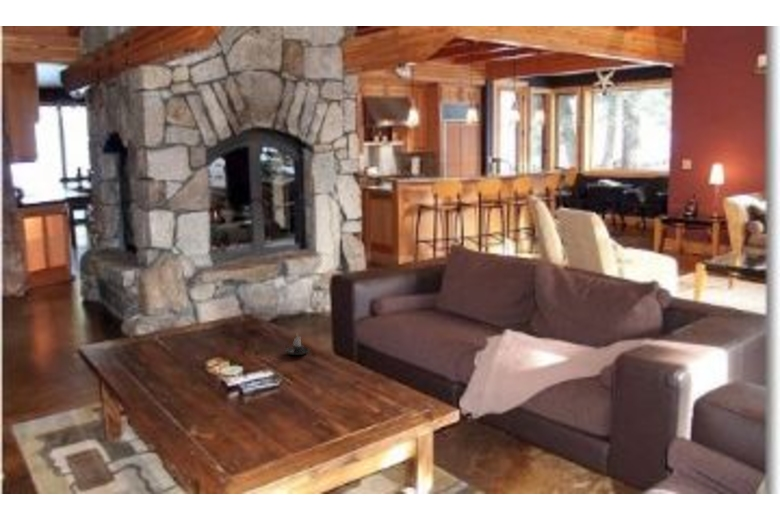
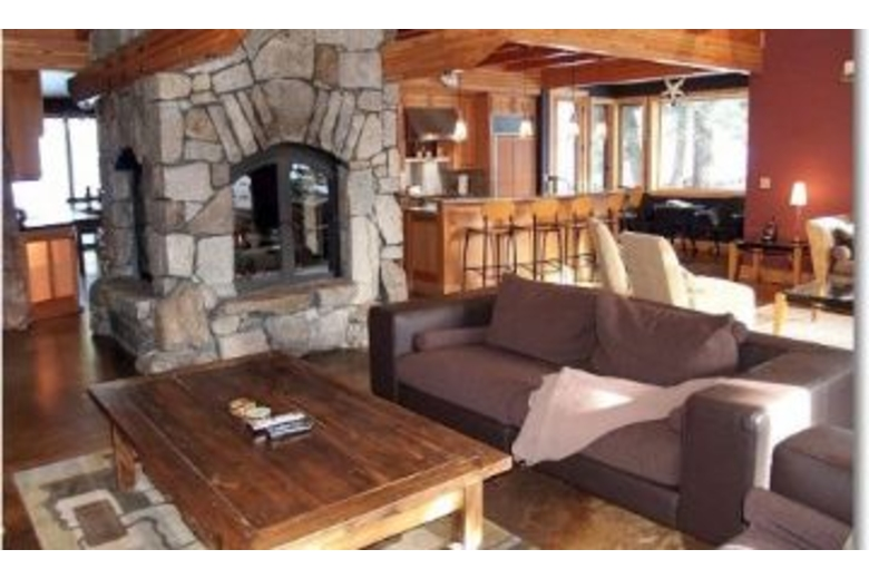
- candle [284,332,311,356]
